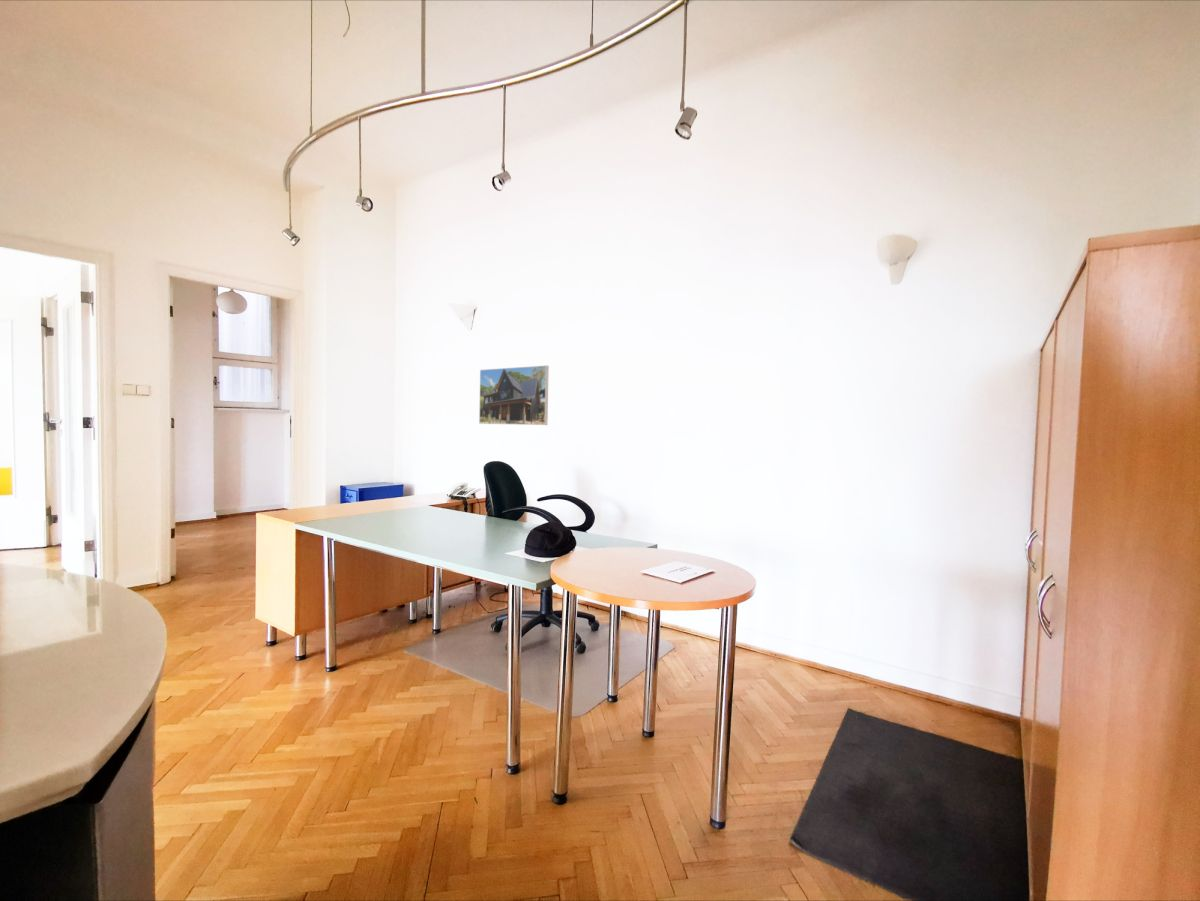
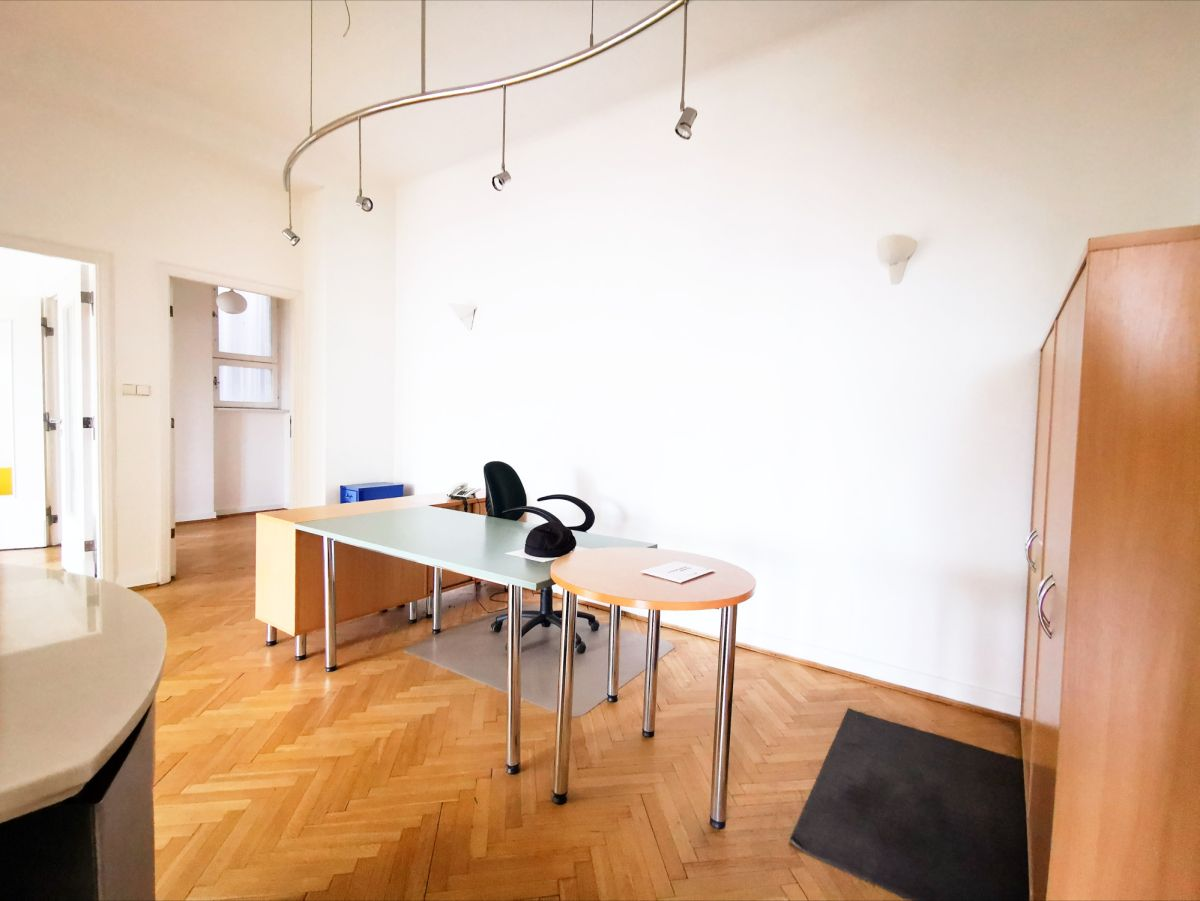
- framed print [478,365,550,426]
